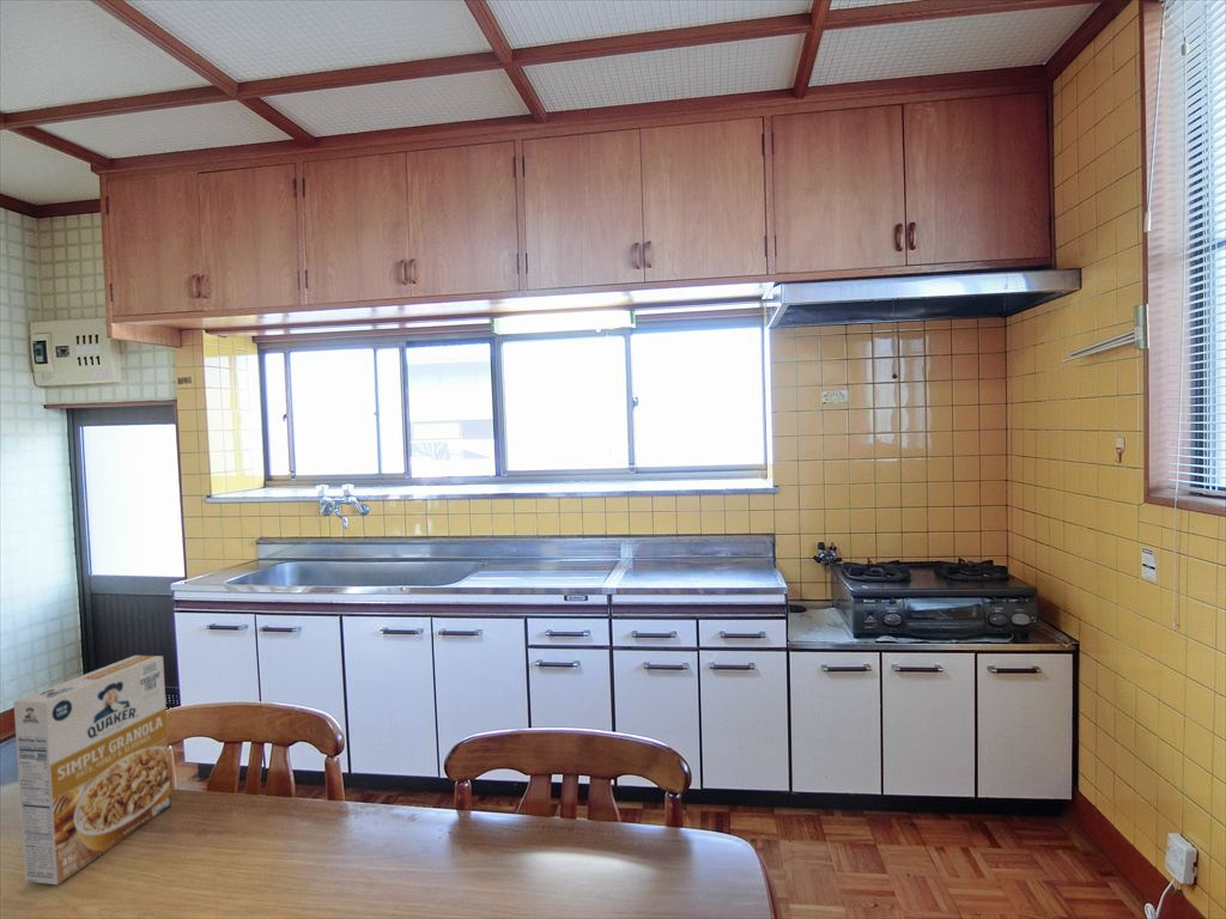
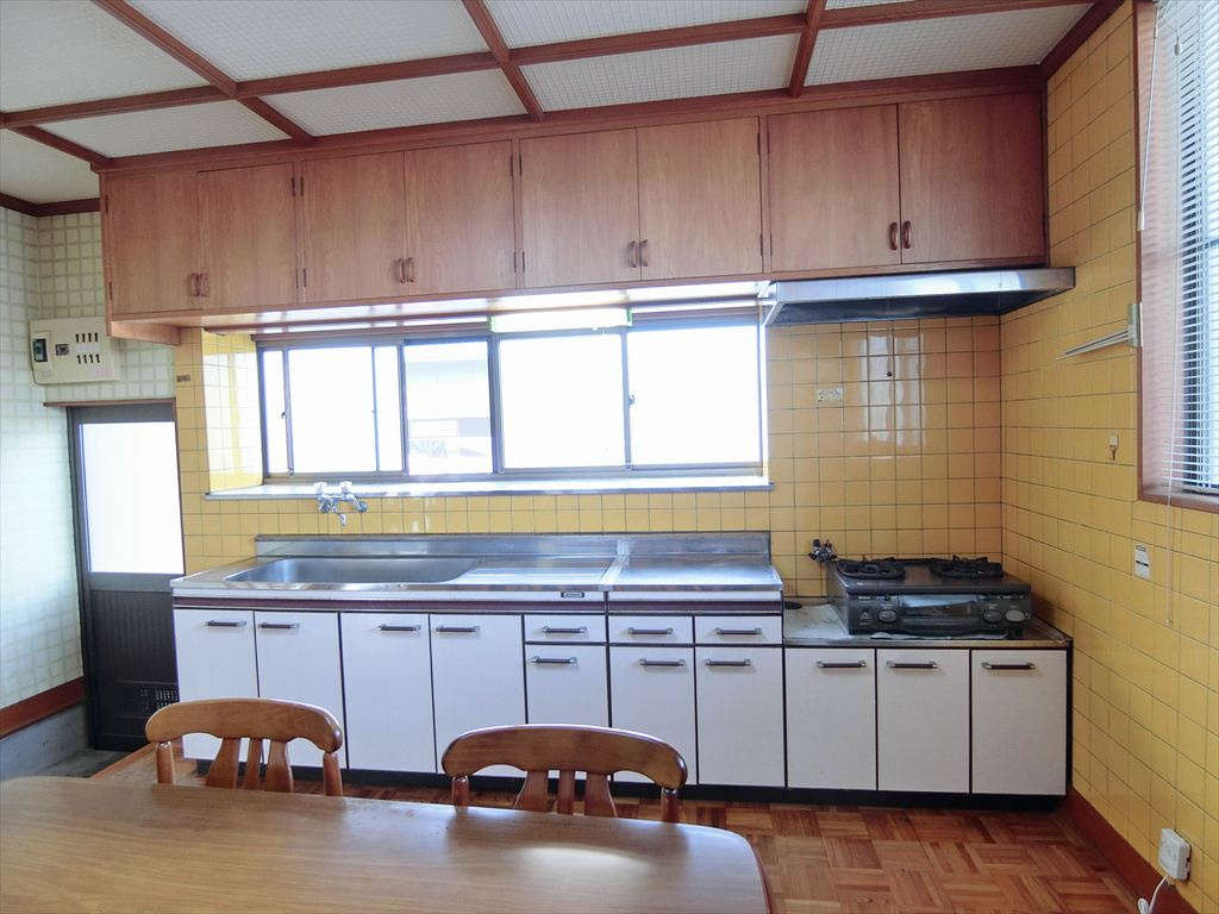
- cereal box [13,655,172,885]
